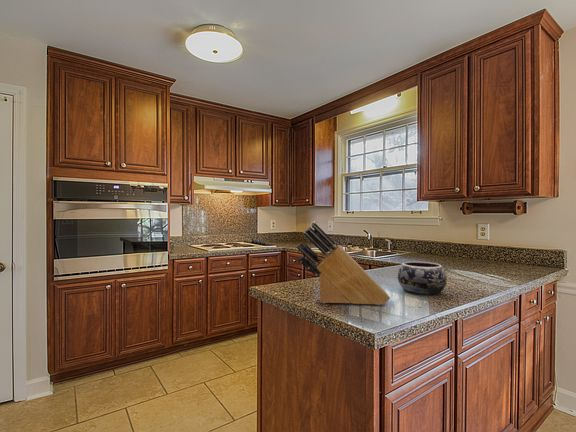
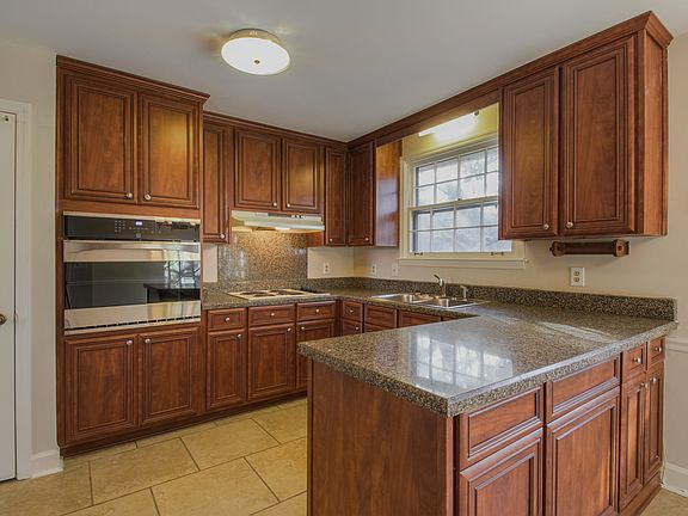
- decorative bowl [397,261,448,296]
- knife block [296,222,391,306]
